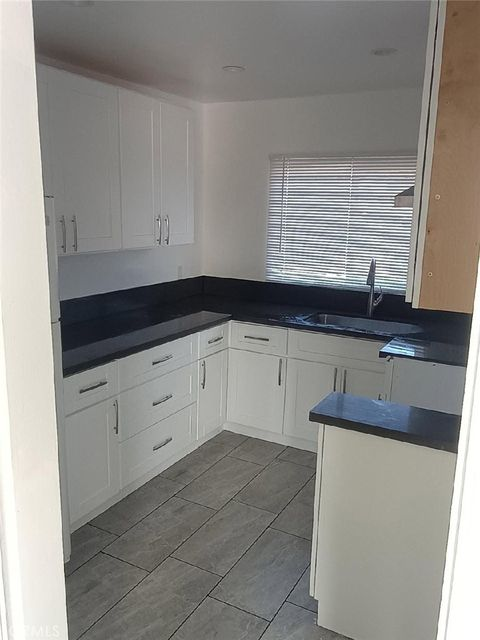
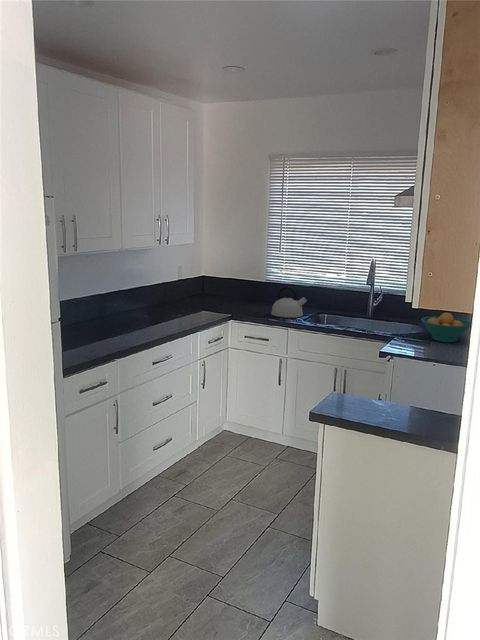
+ kettle [270,286,308,319]
+ fruit bowl [420,312,472,343]
